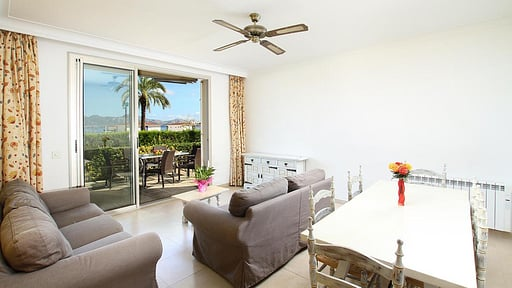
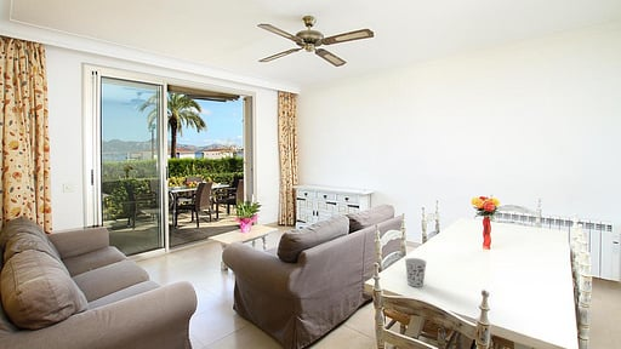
+ cup [404,257,428,287]
